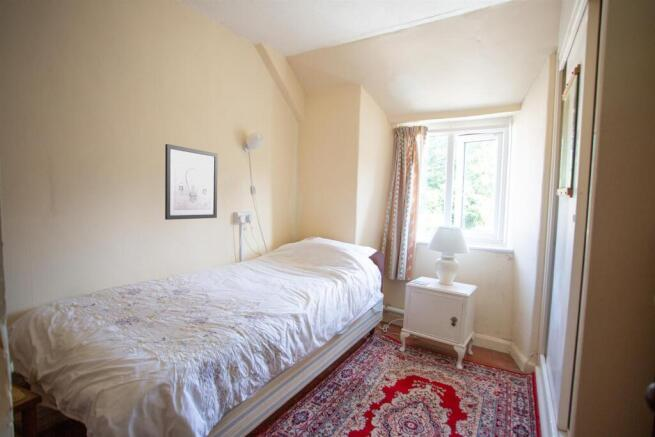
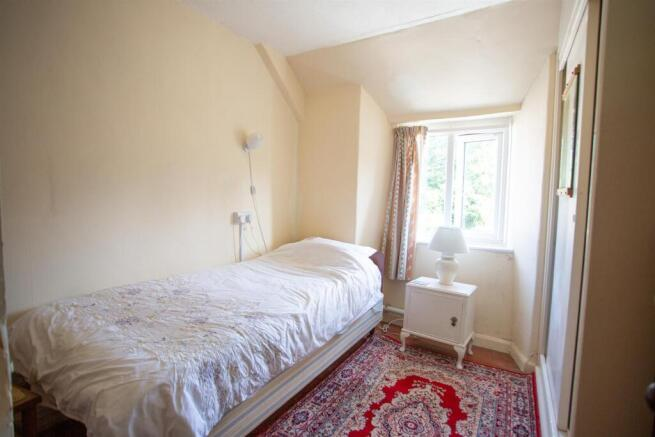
- wall art [164,143,219,221]
